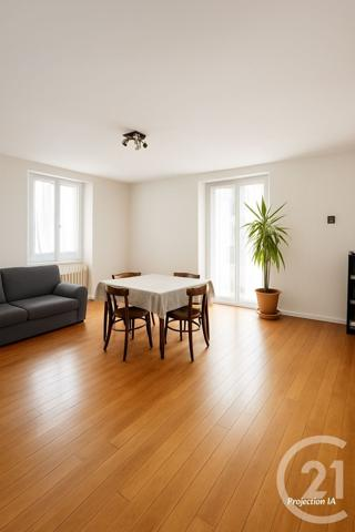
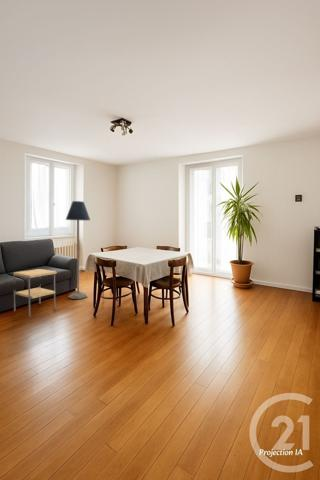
+ side table [13,268,58,317]
+ floor lamp [65,200,91,300]
